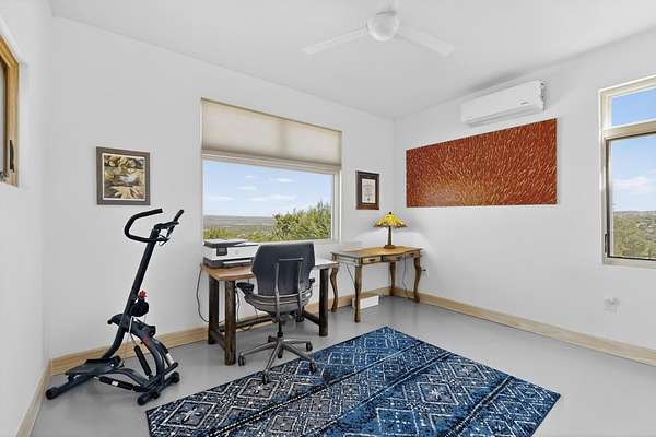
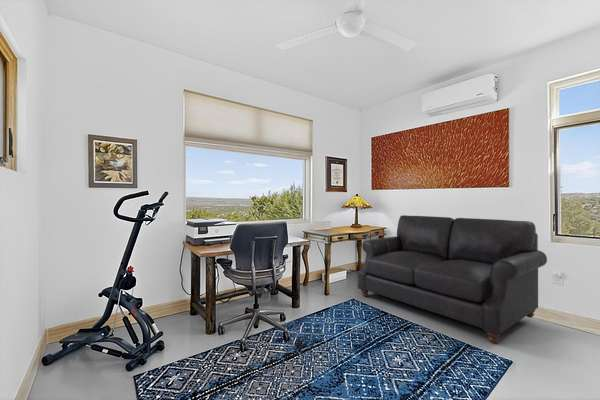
+ sofa [357,214,548,344]
